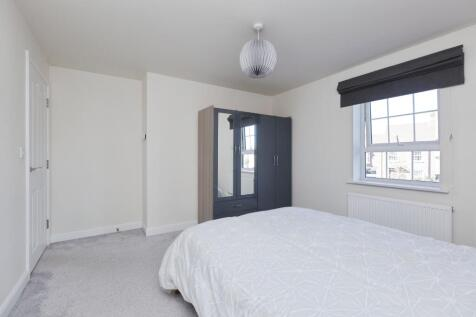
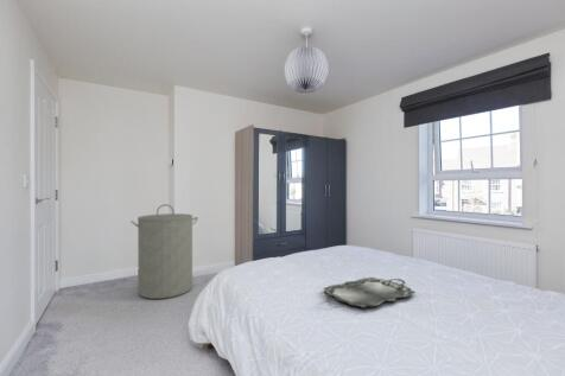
+ laundry hamper [129,203,199,300]
+ serving tray [323,276,417,308]
